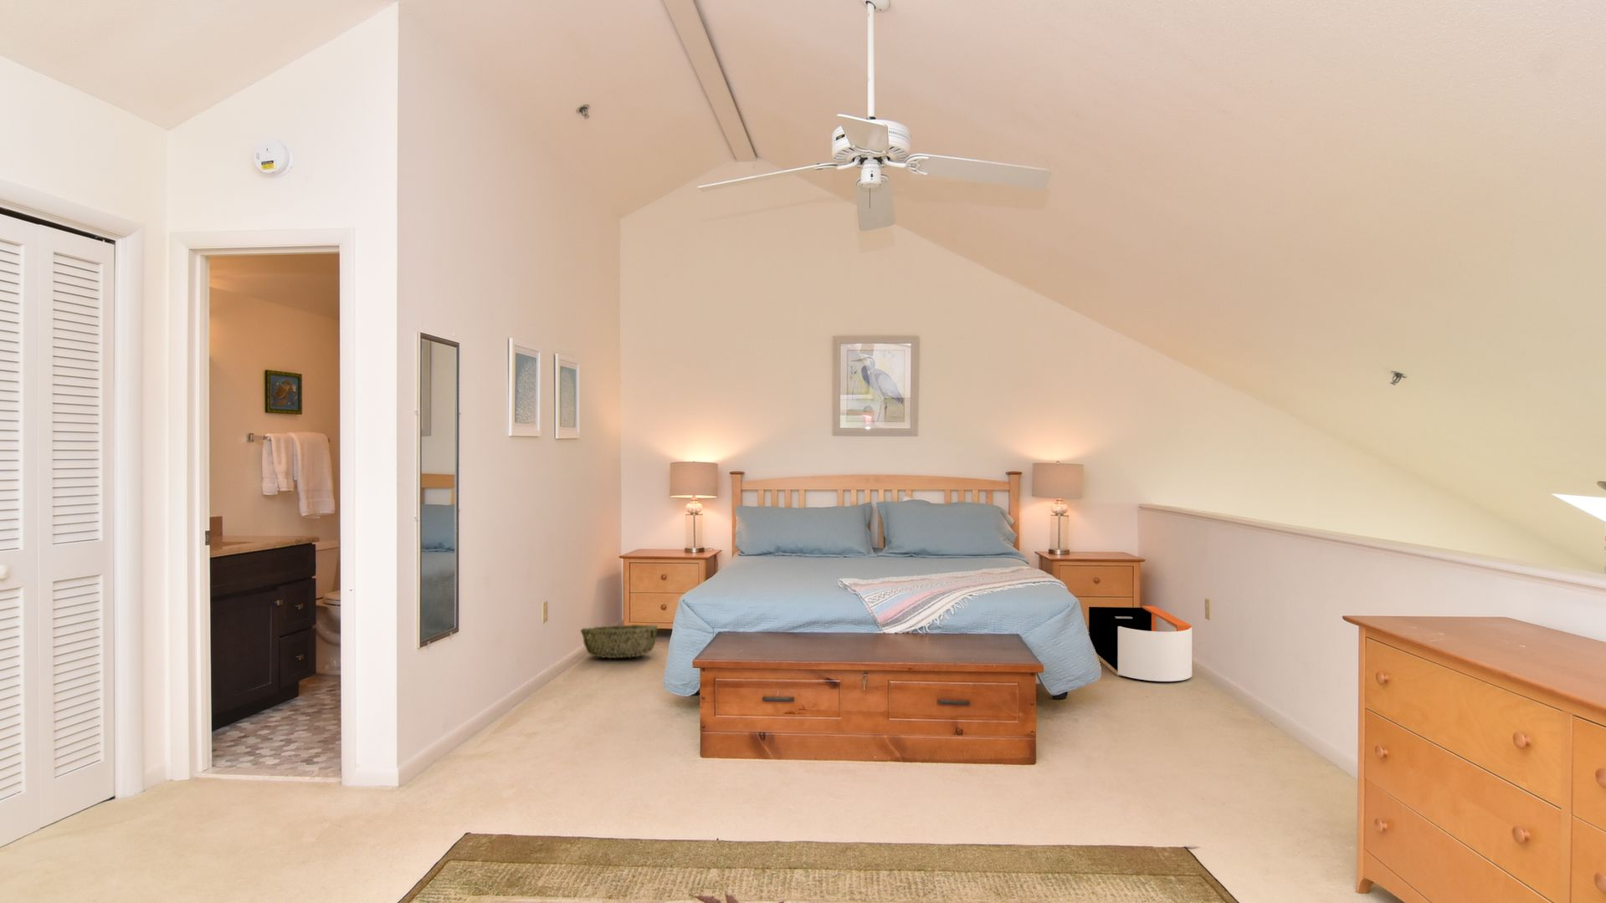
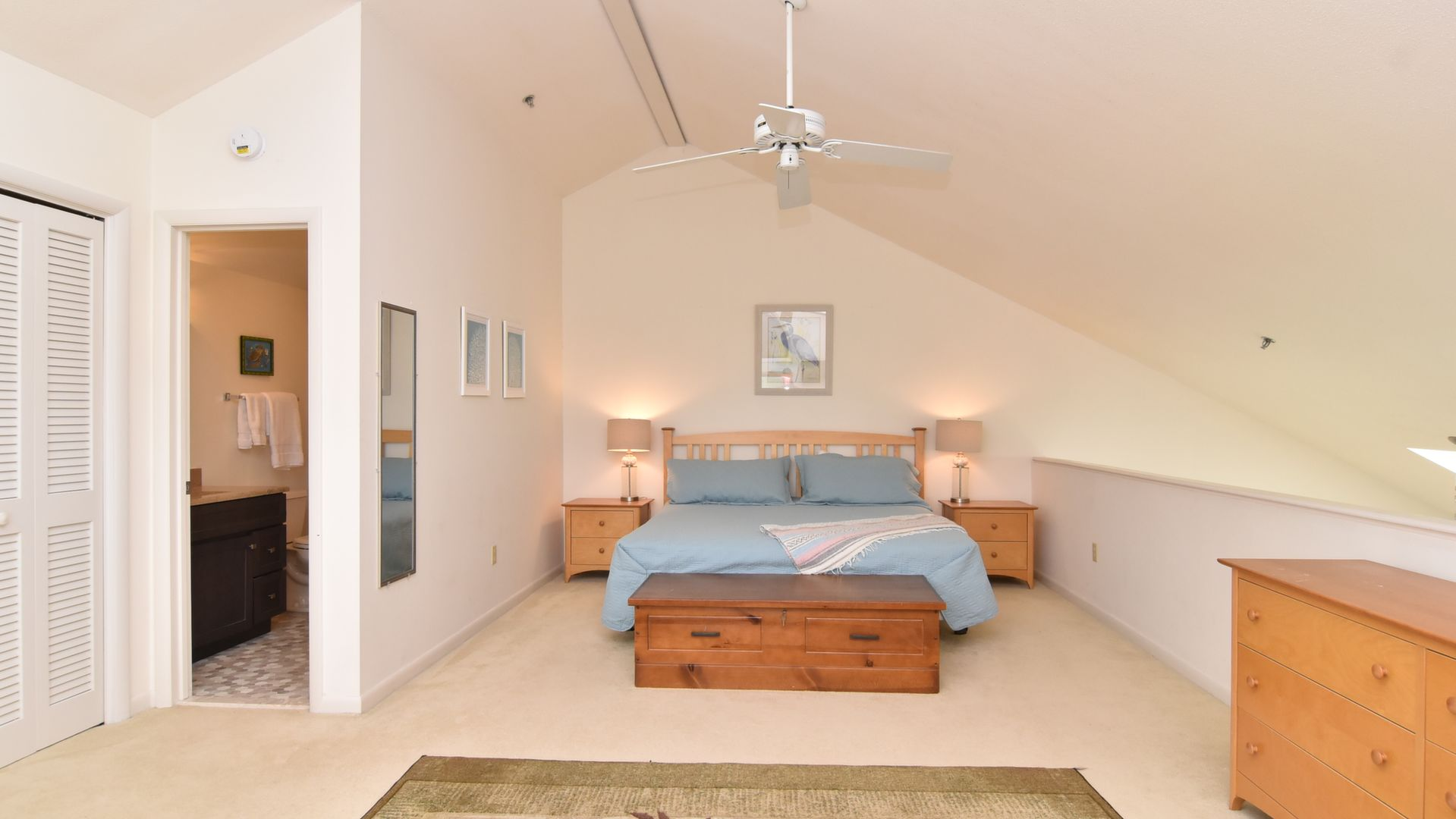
- woven basket [579,624,659,659]
- storage bin [1088,605,1192,682]
